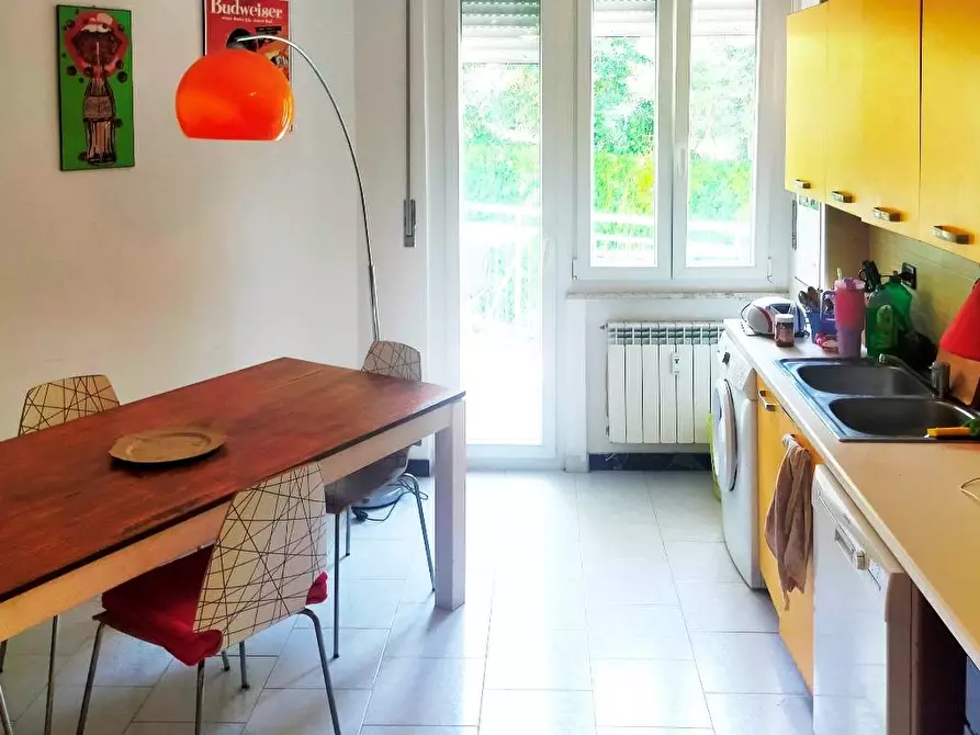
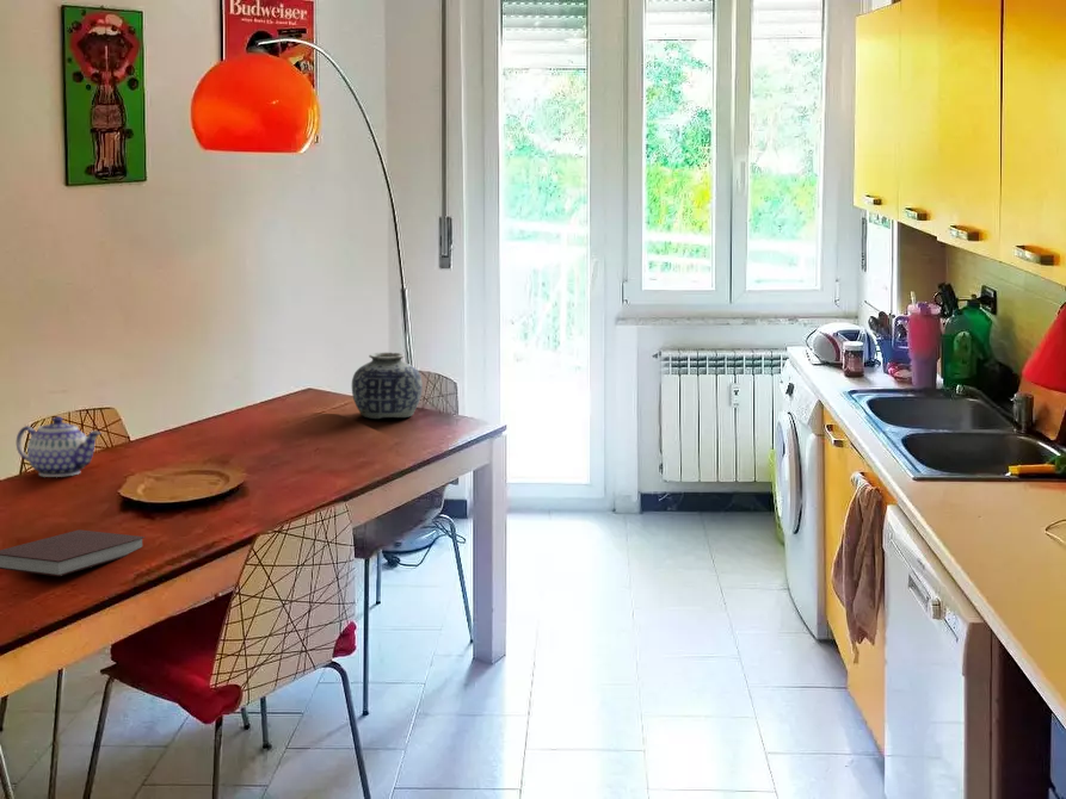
+ vase [351,351,424,420]
+ notebook [0,528,146,577]
+ teapot [16,415,101,478]
